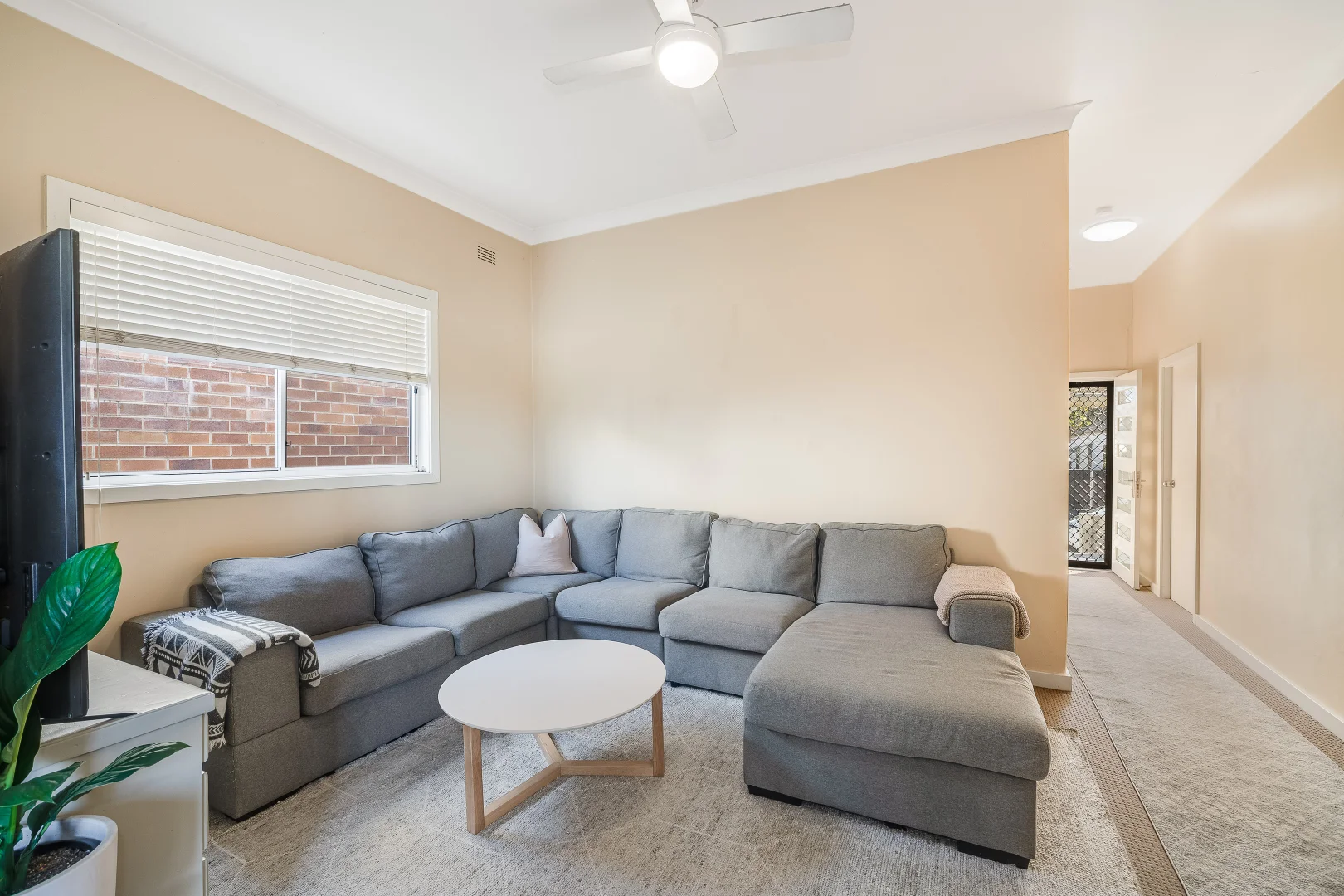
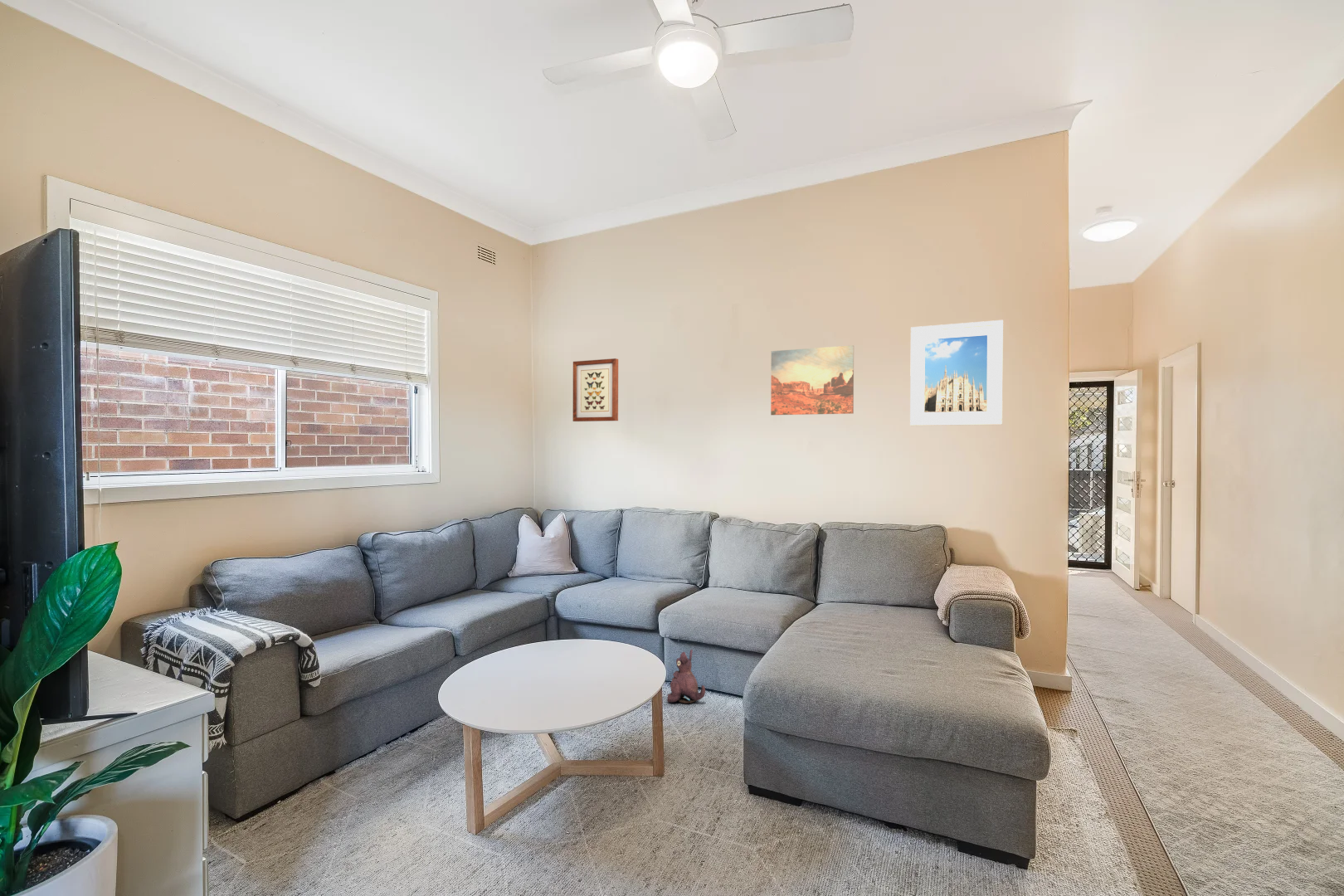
+ plush toy [666,649,706,704]
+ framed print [909,319,1004,426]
+ wall art [572,358,619,422]
+ wall art [770,344,855,416]
